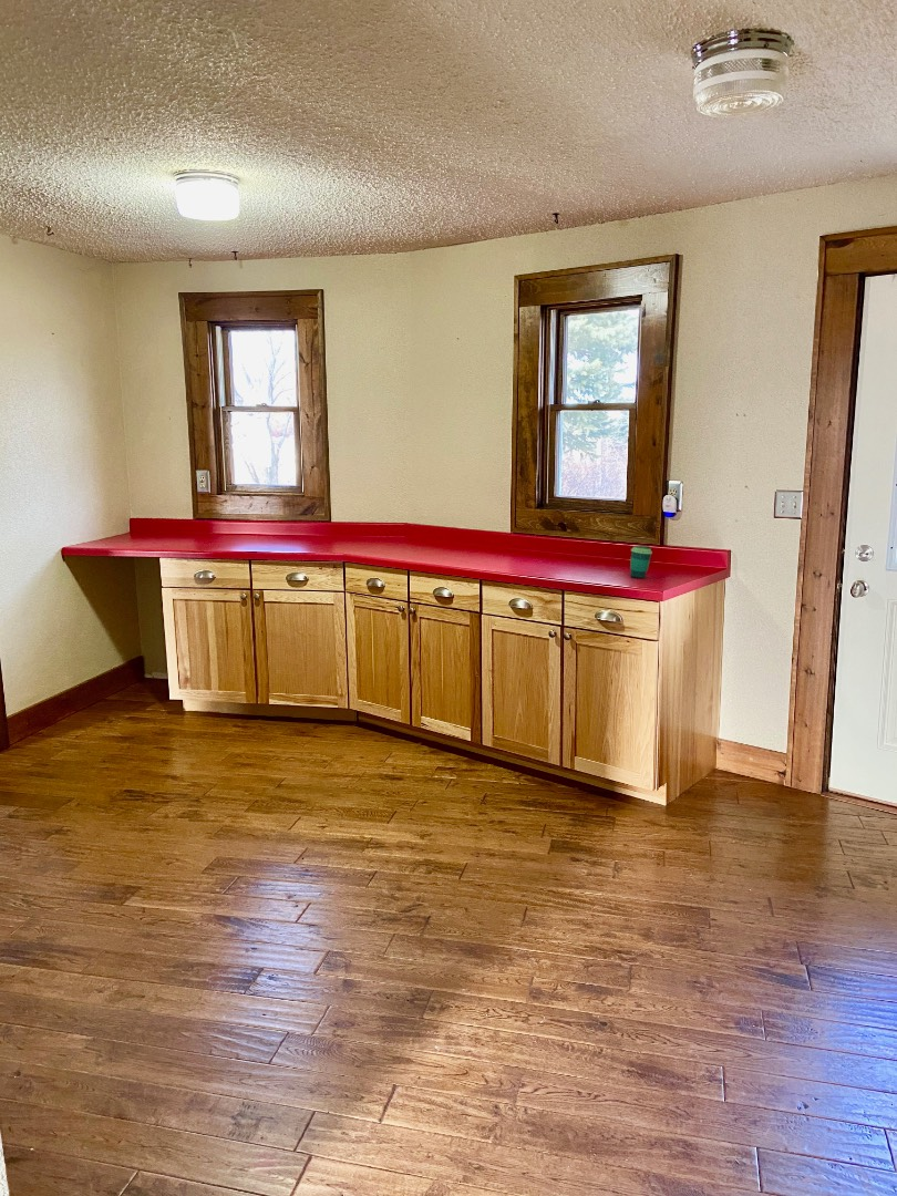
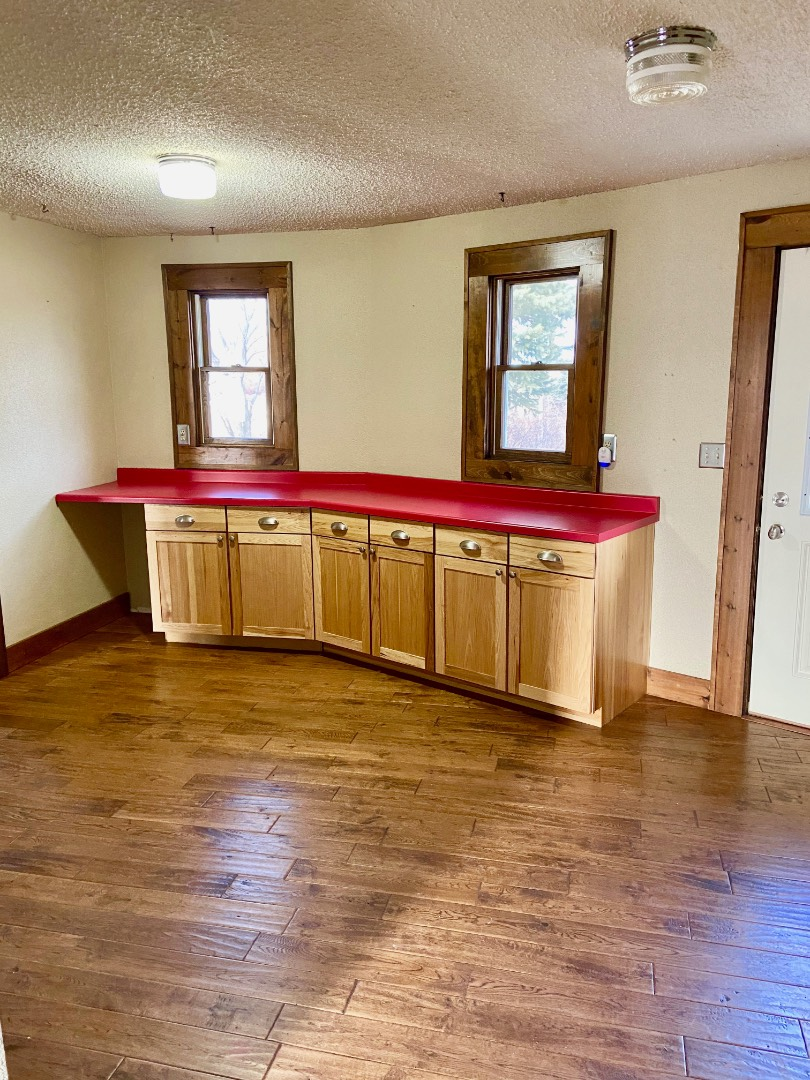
- cup [629,545,653,579]
